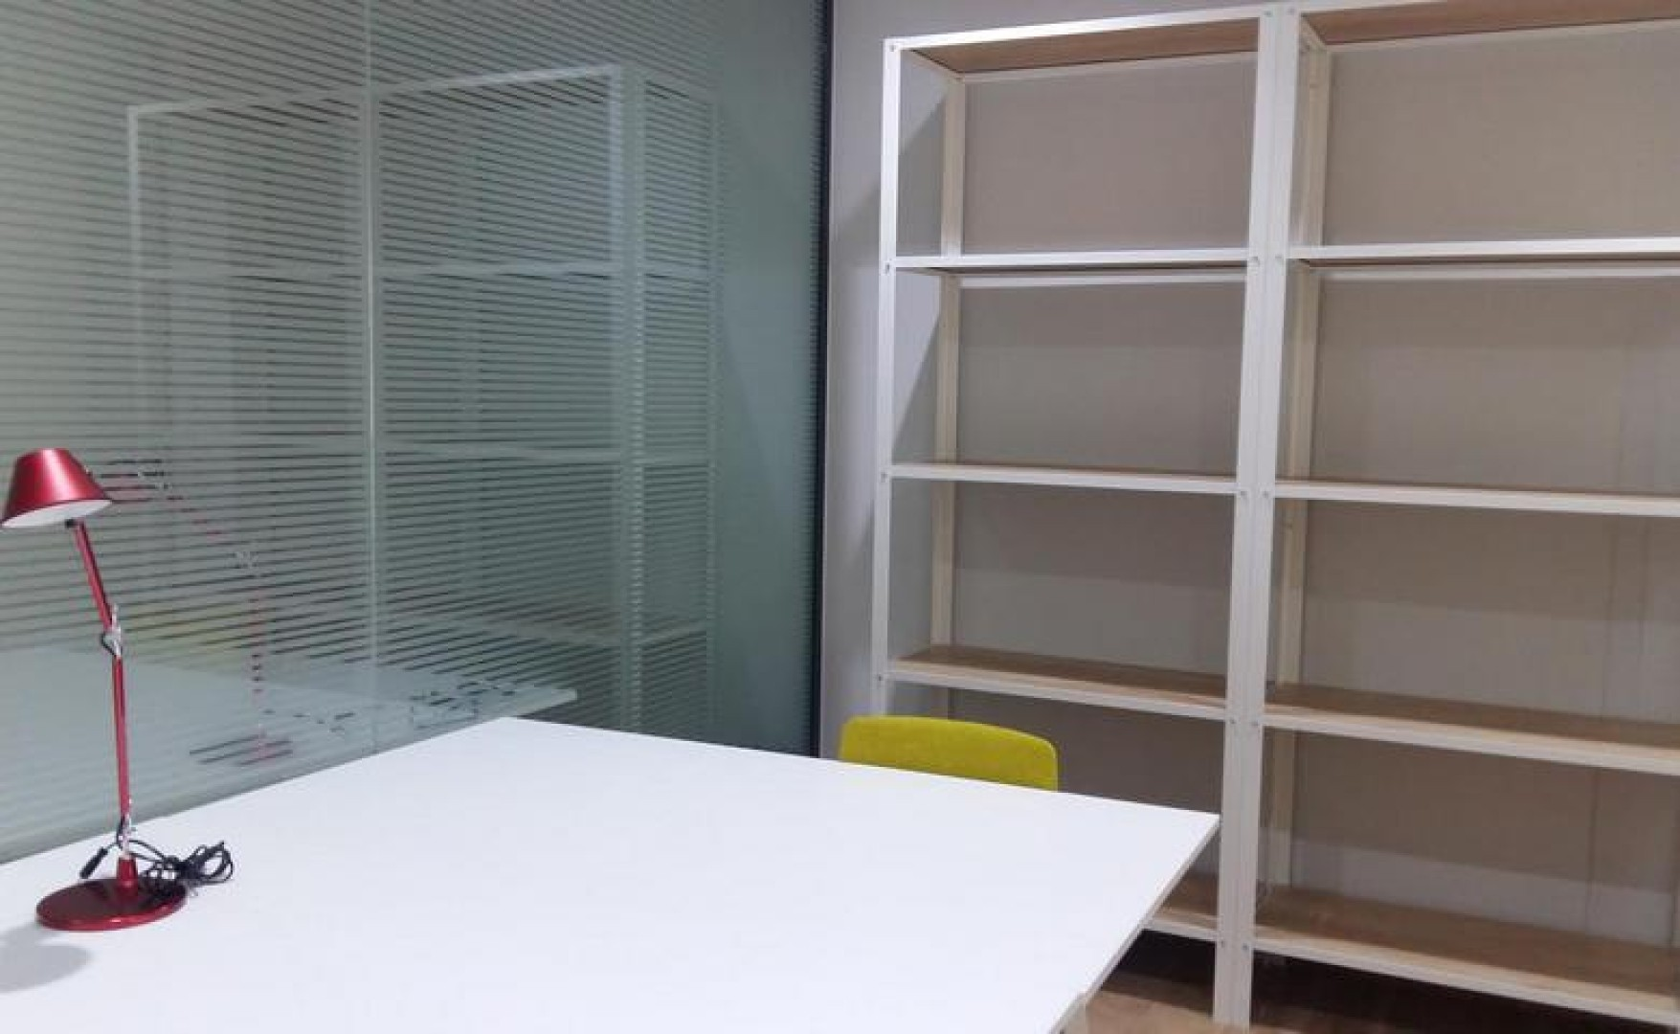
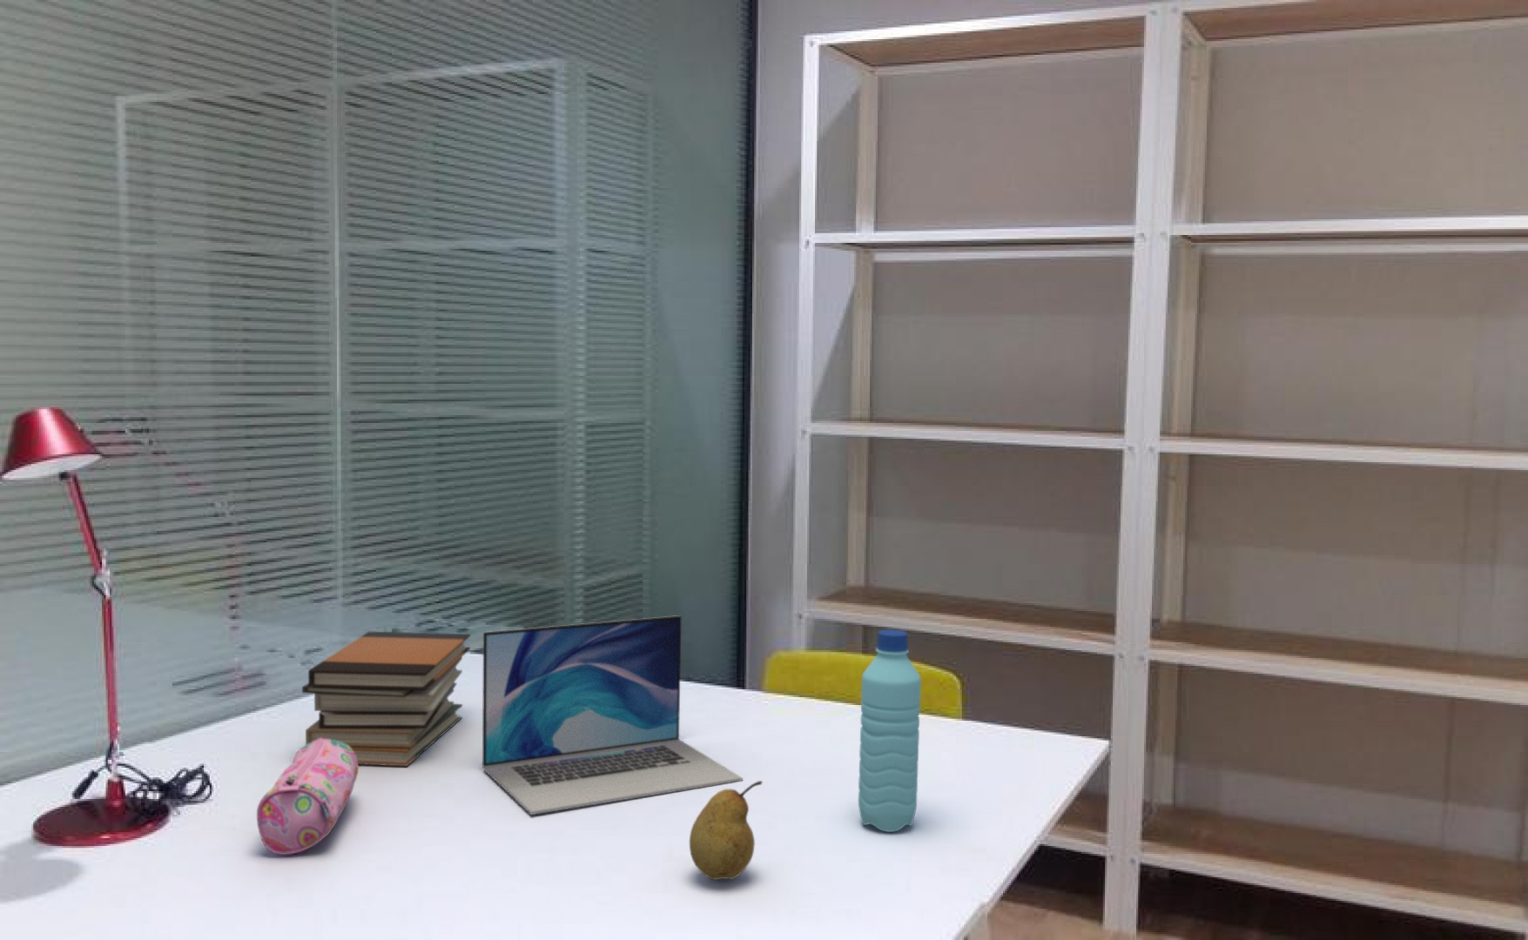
+ pencil case [256,738,359,856]
+ water bottle [858,628,922,833]
+ book stack [301,631,471,768]
+ laptop [481,614,743,816]
+ fruit [689,780,764,881]
